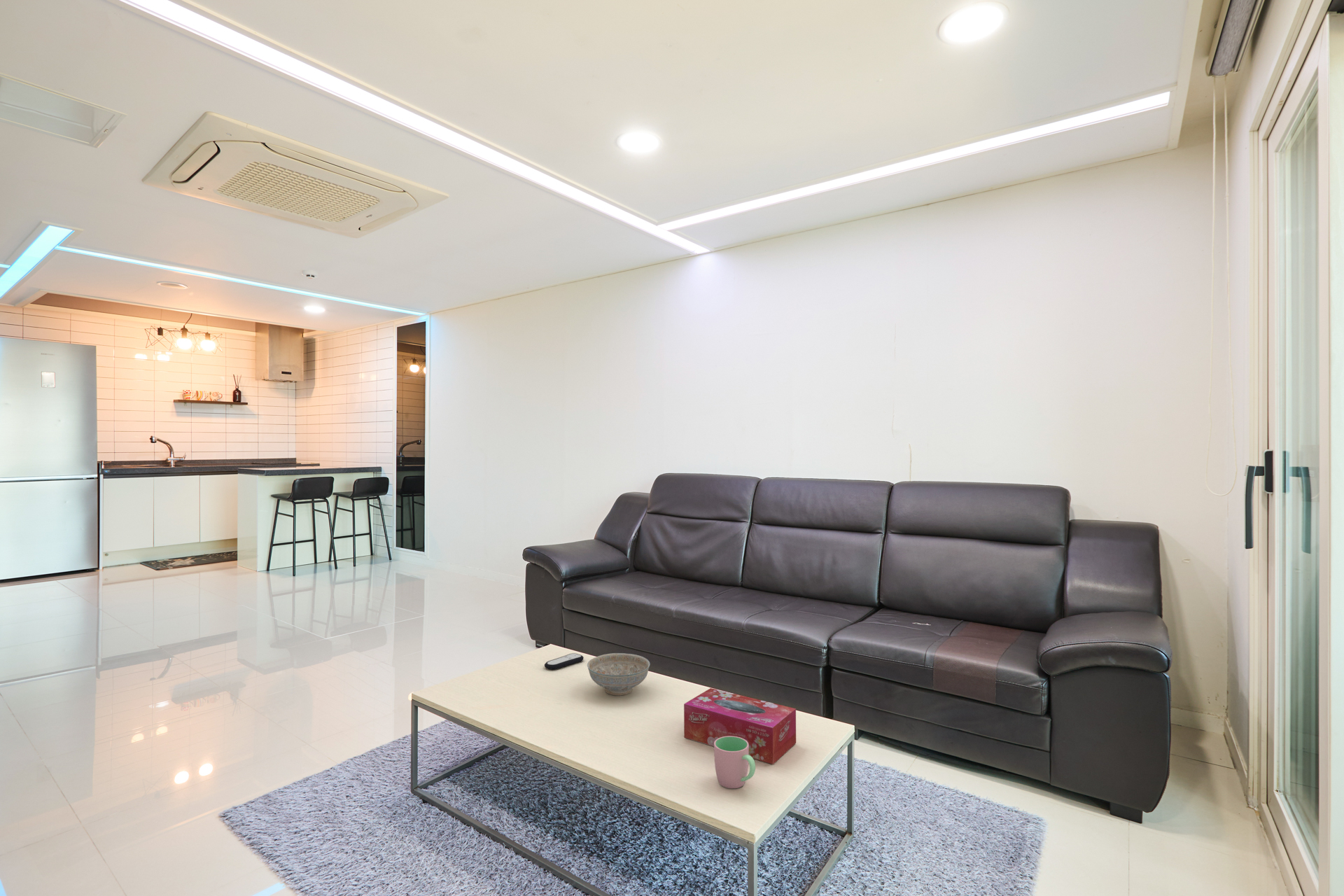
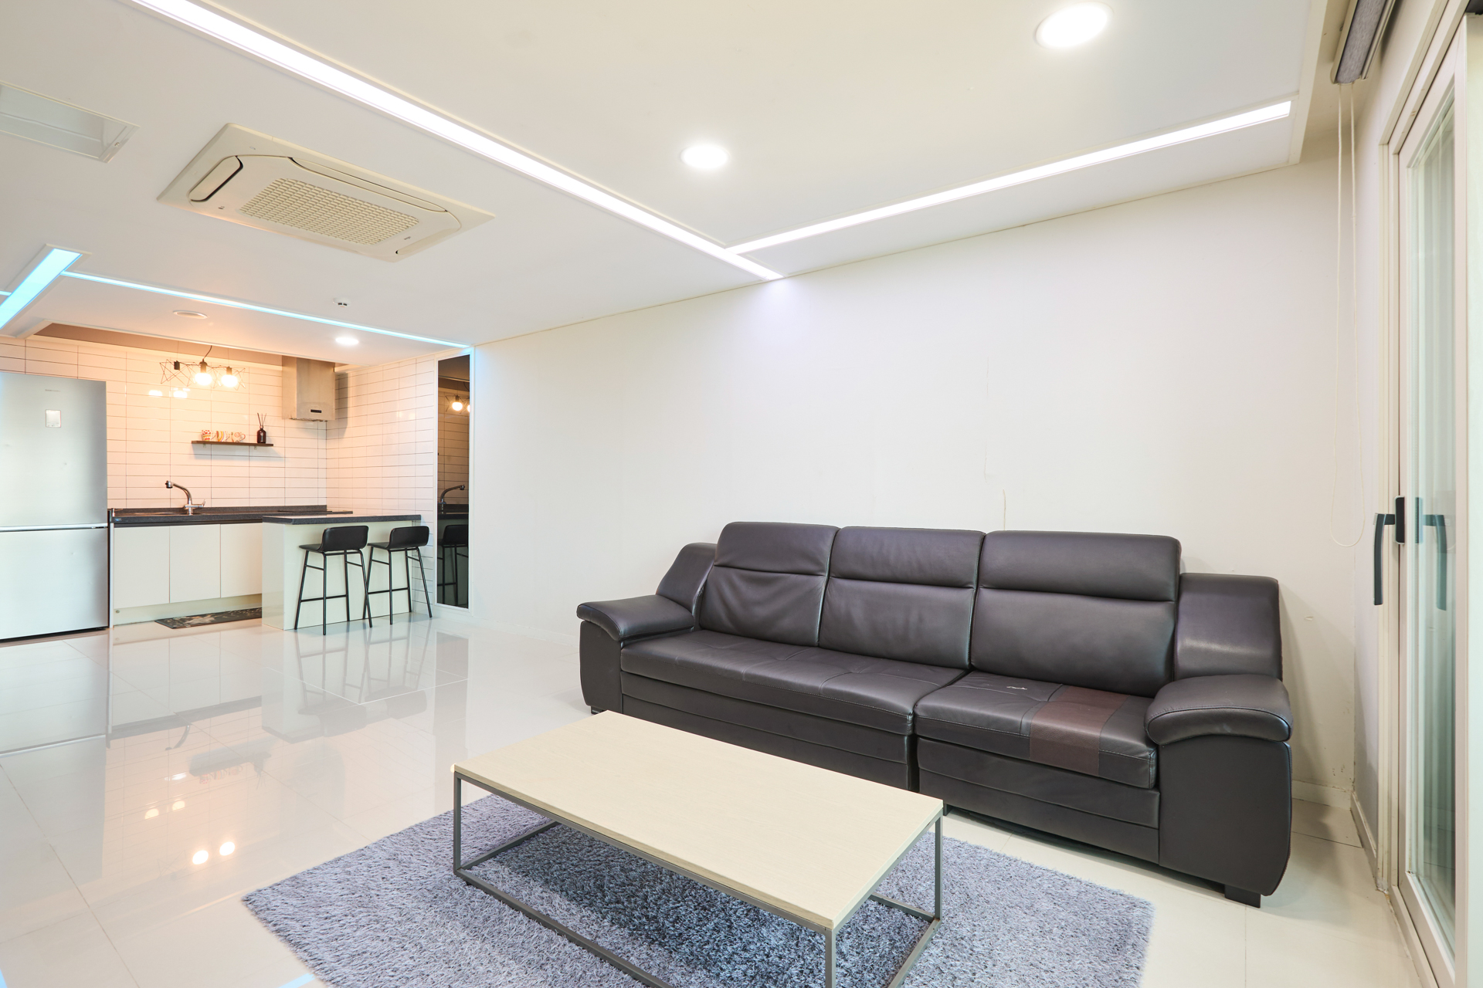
- cup [713,736,756,789]
- remote control [544,652,584,671]
- decorative bowl [587,652,650,696]
- tissue box [683,687,797,765]
